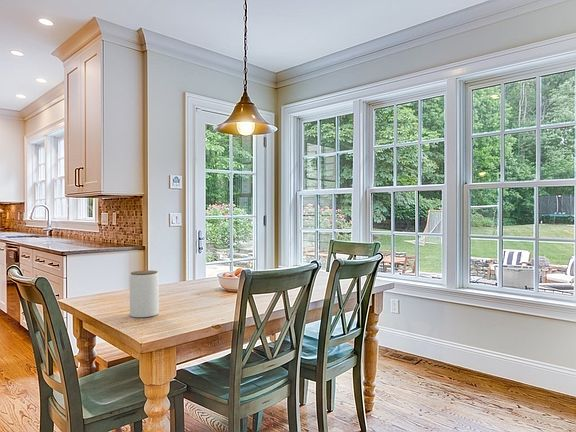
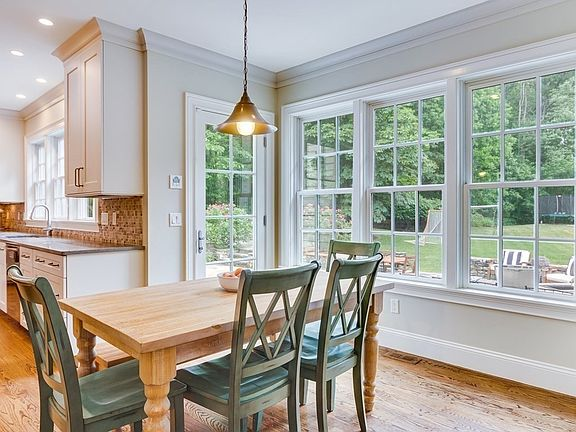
- jar [129,270,160,318]
